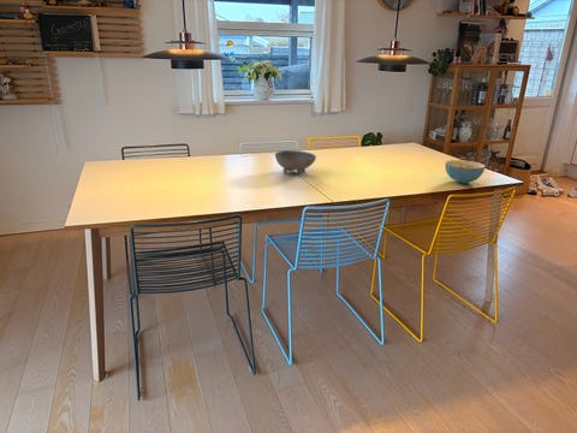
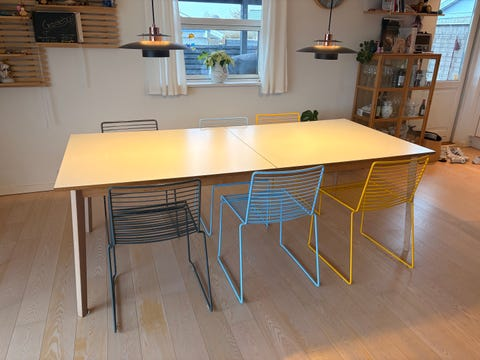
- bowl [274,149,317,176]
- cereal bowl [444,159,487,185]
